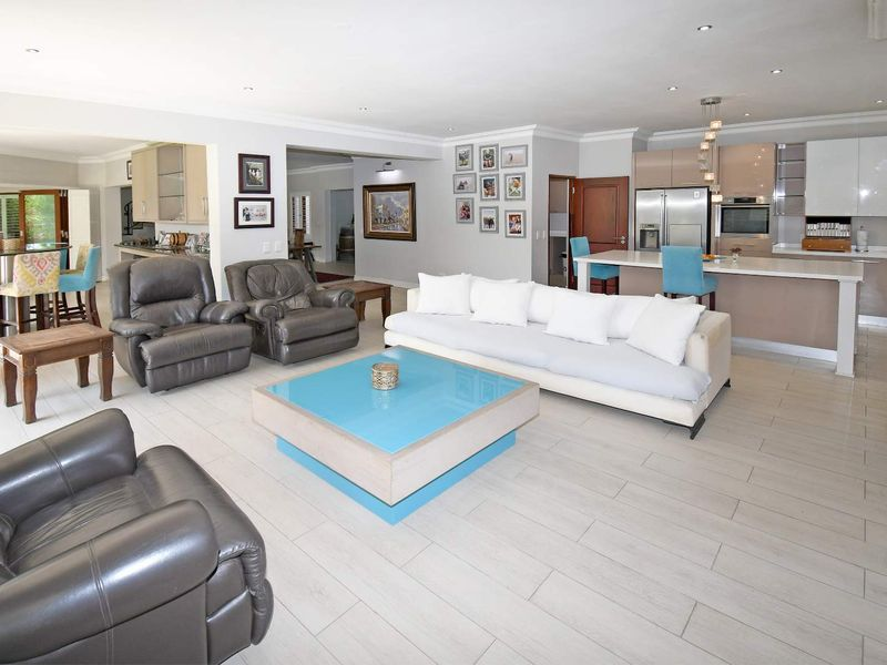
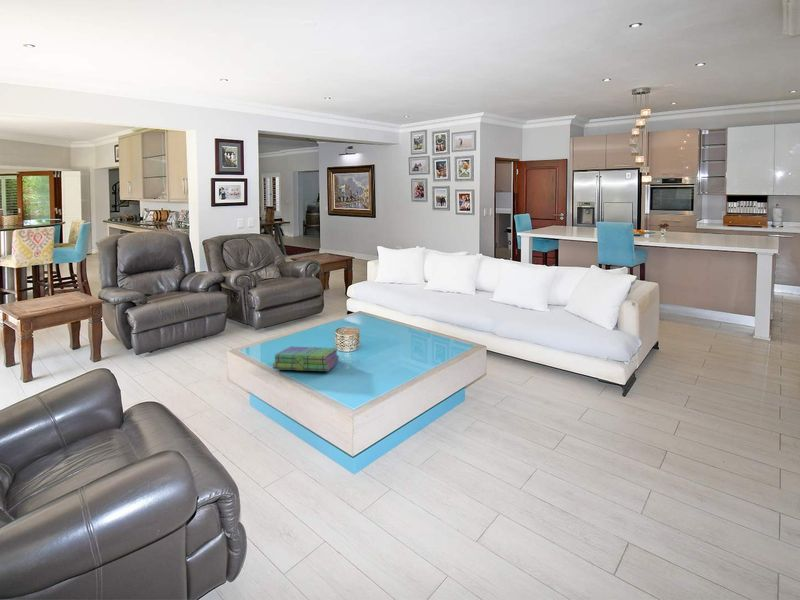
+ stack of books [272,346,340,372]
